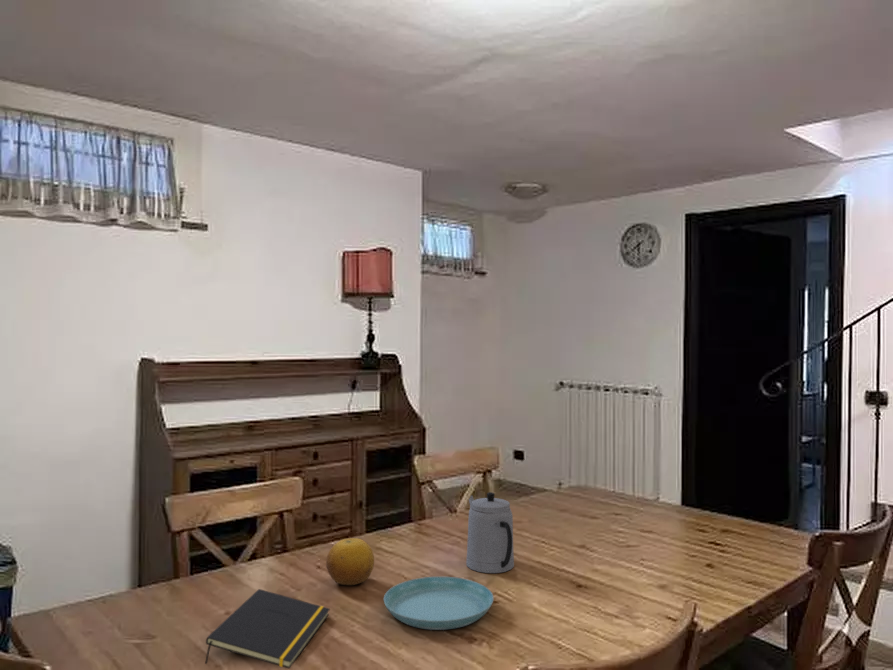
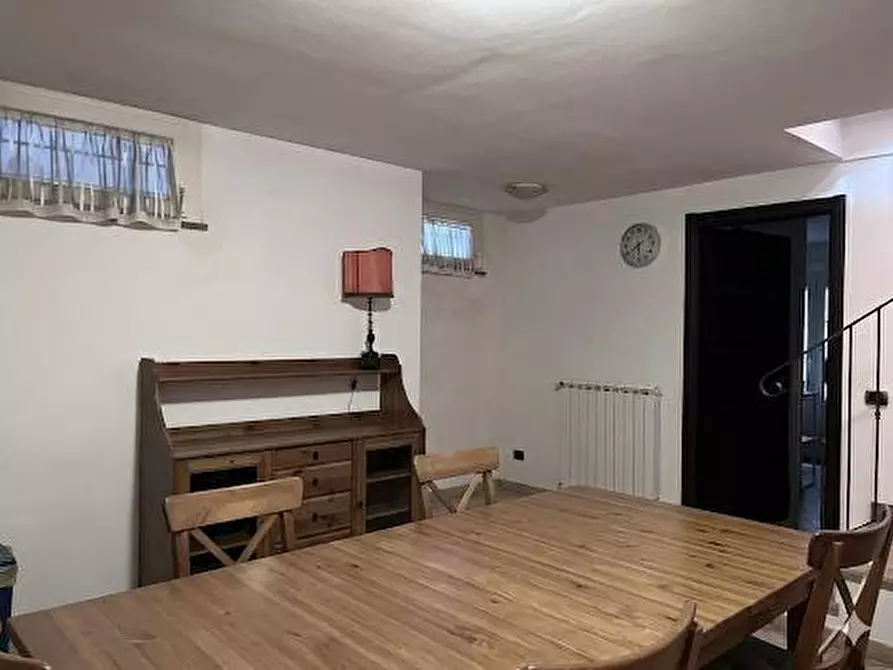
- fruit [325,537,375,586]
- notepad [204,588,331,669]
- teapot [465,491,515,574]
- saucer [383,576,494,631]
